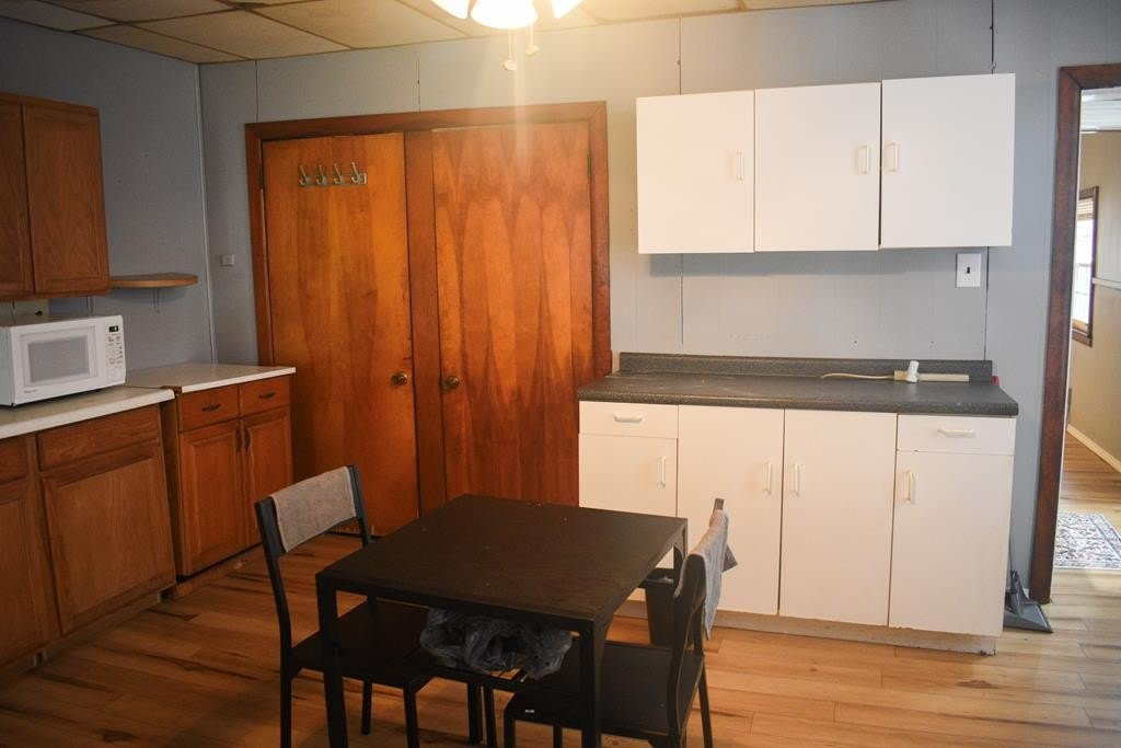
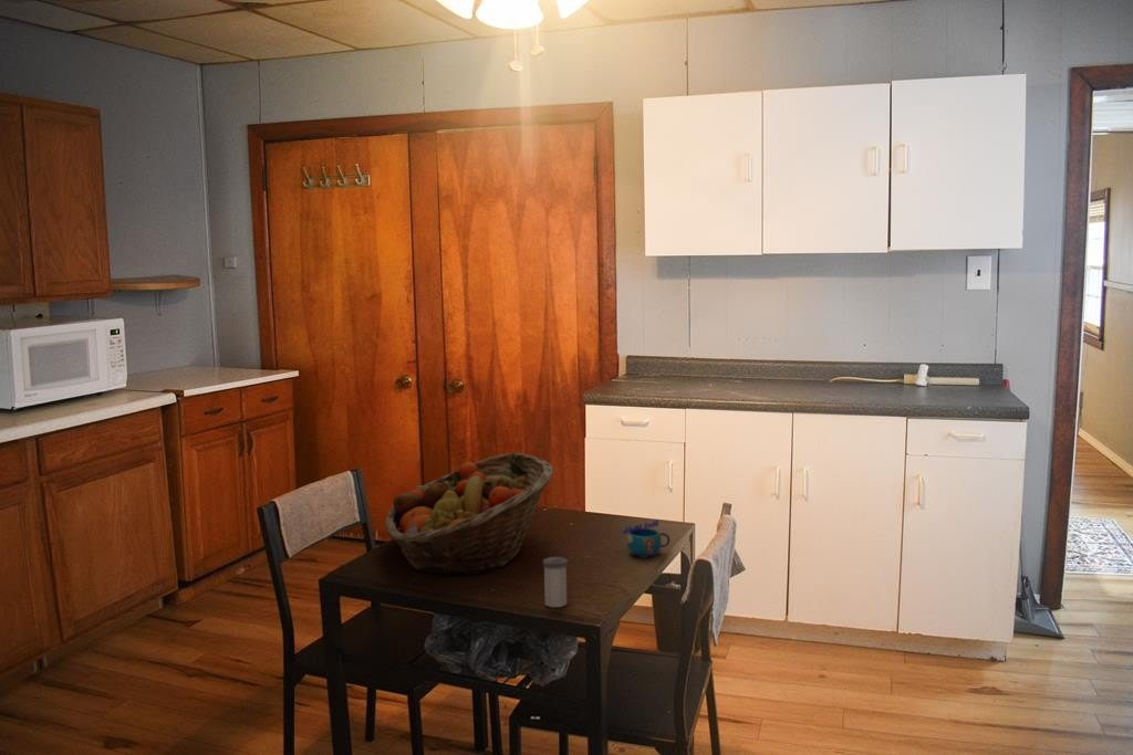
+ mug [622,520,671,558]
+ salt shaker [542,556,569,608]
+ fruit basket [385,452,554,576]
